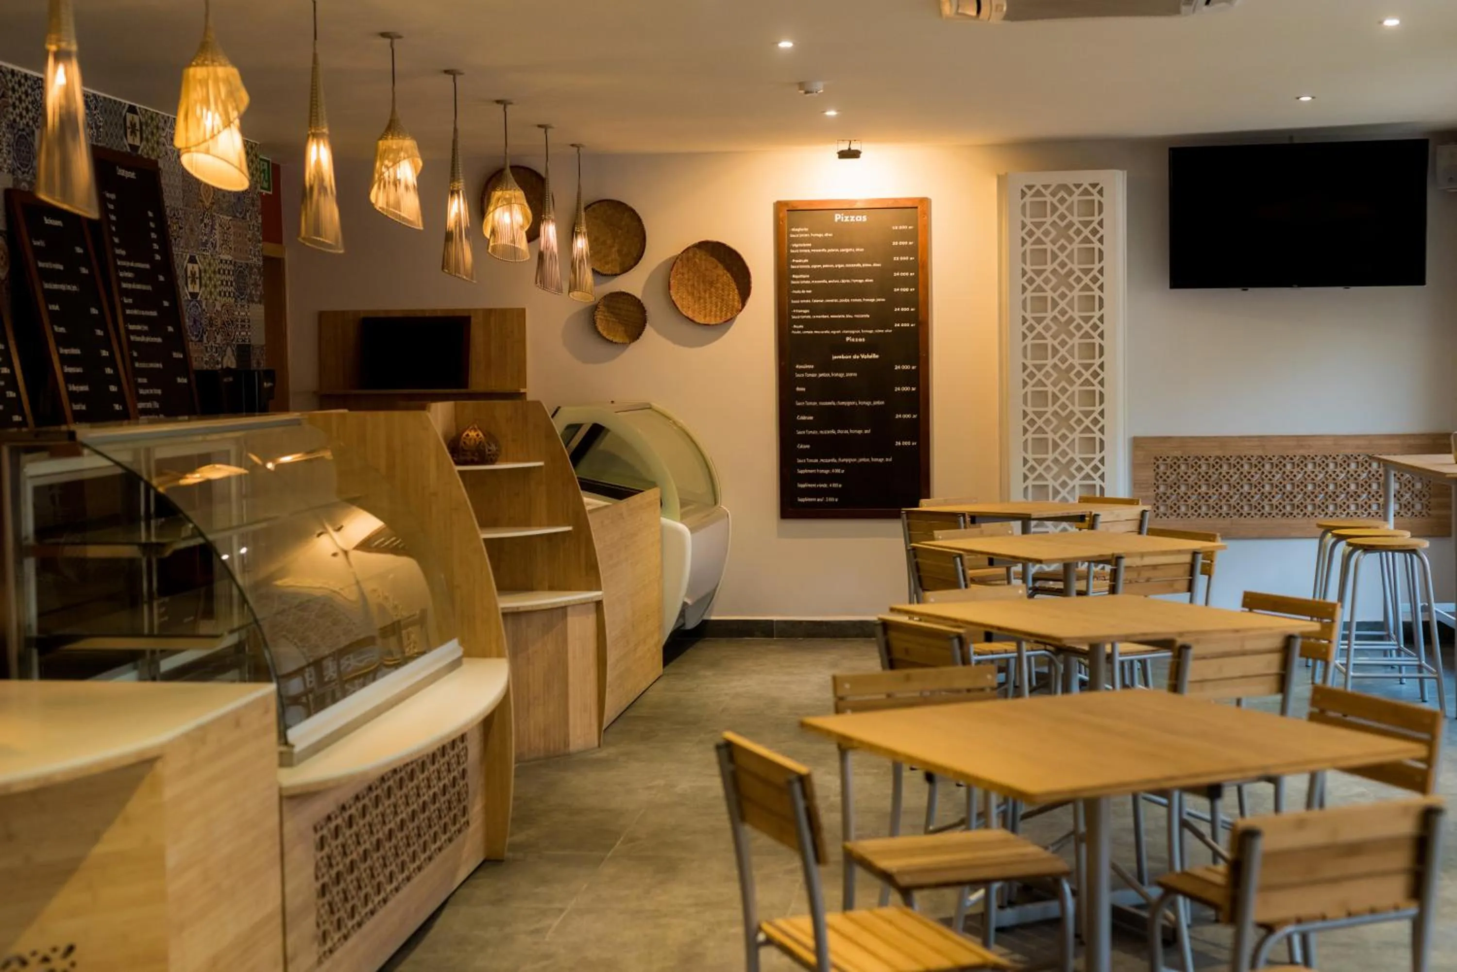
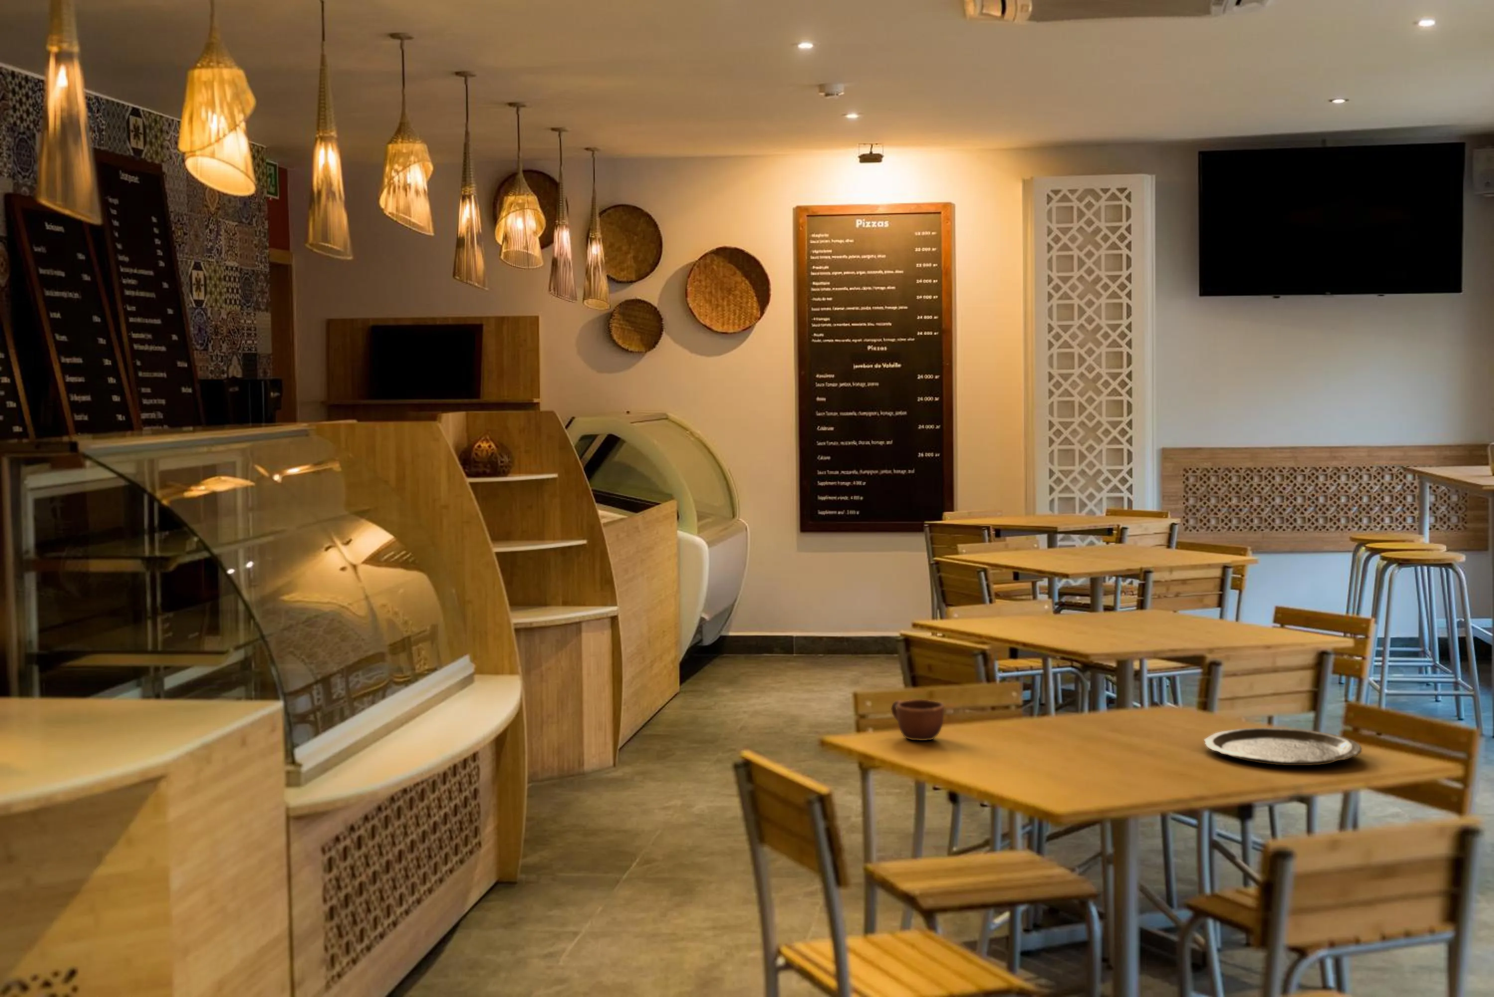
+ plate [1204,727,1363,766]
+ mug [890,699,944,741]
